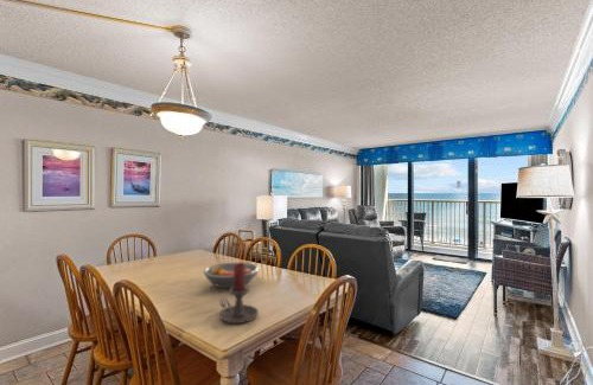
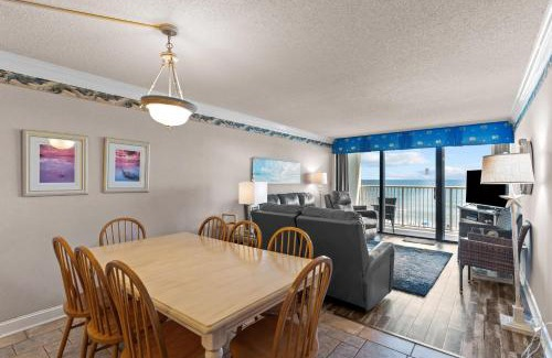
- fruit bowl [202,262,261,289]
- candle holder [218,262,260,325]
